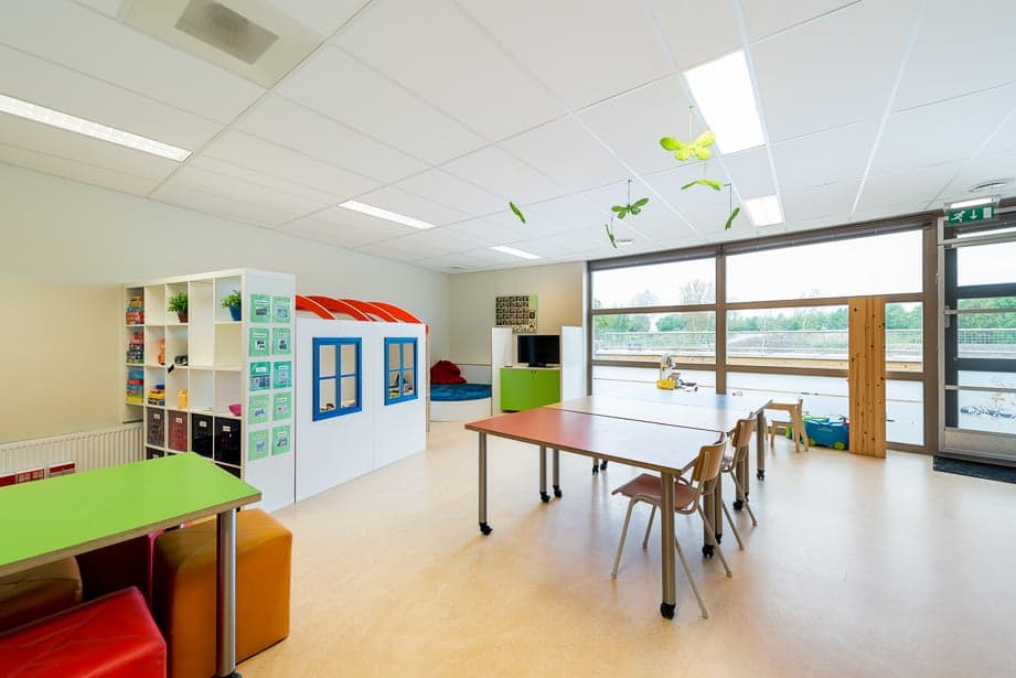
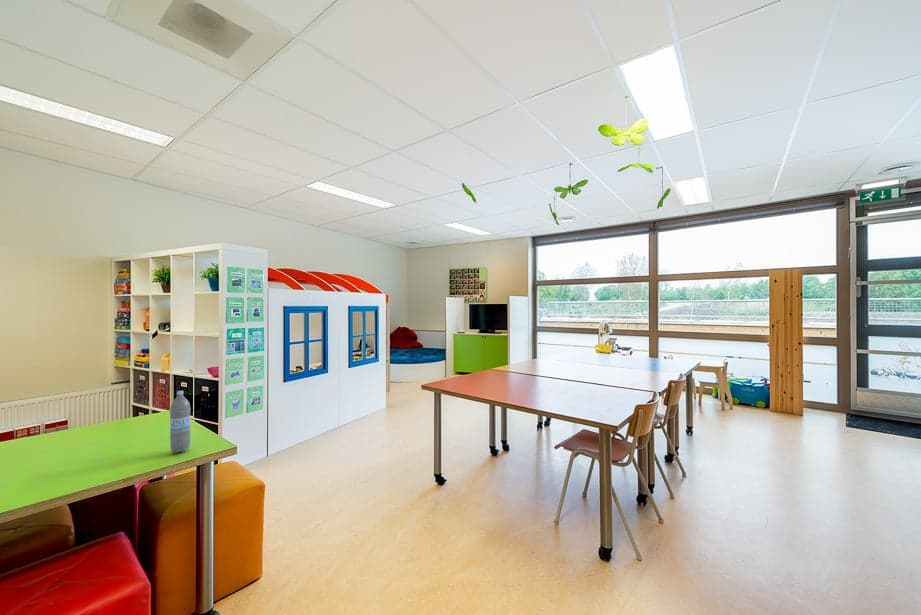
+ water bottle [169,390,192,454]
